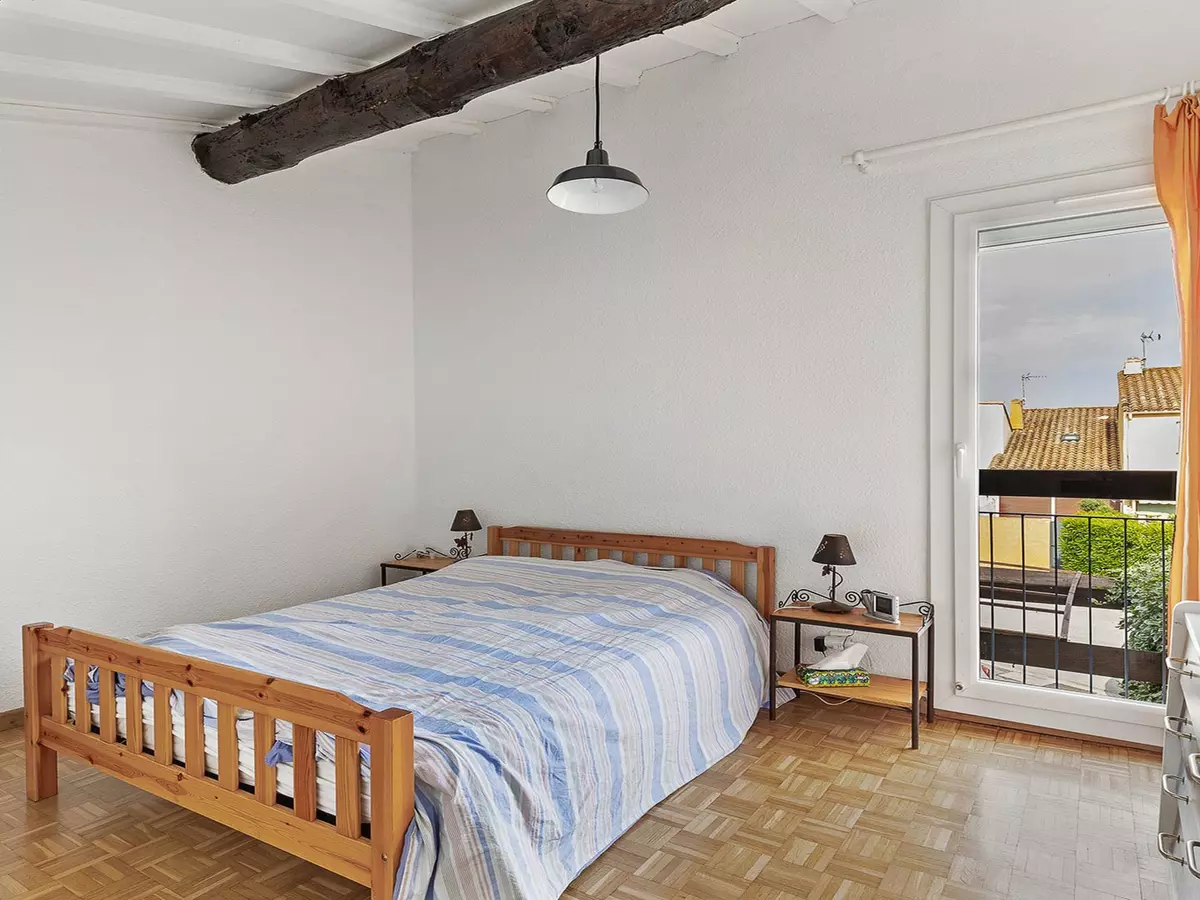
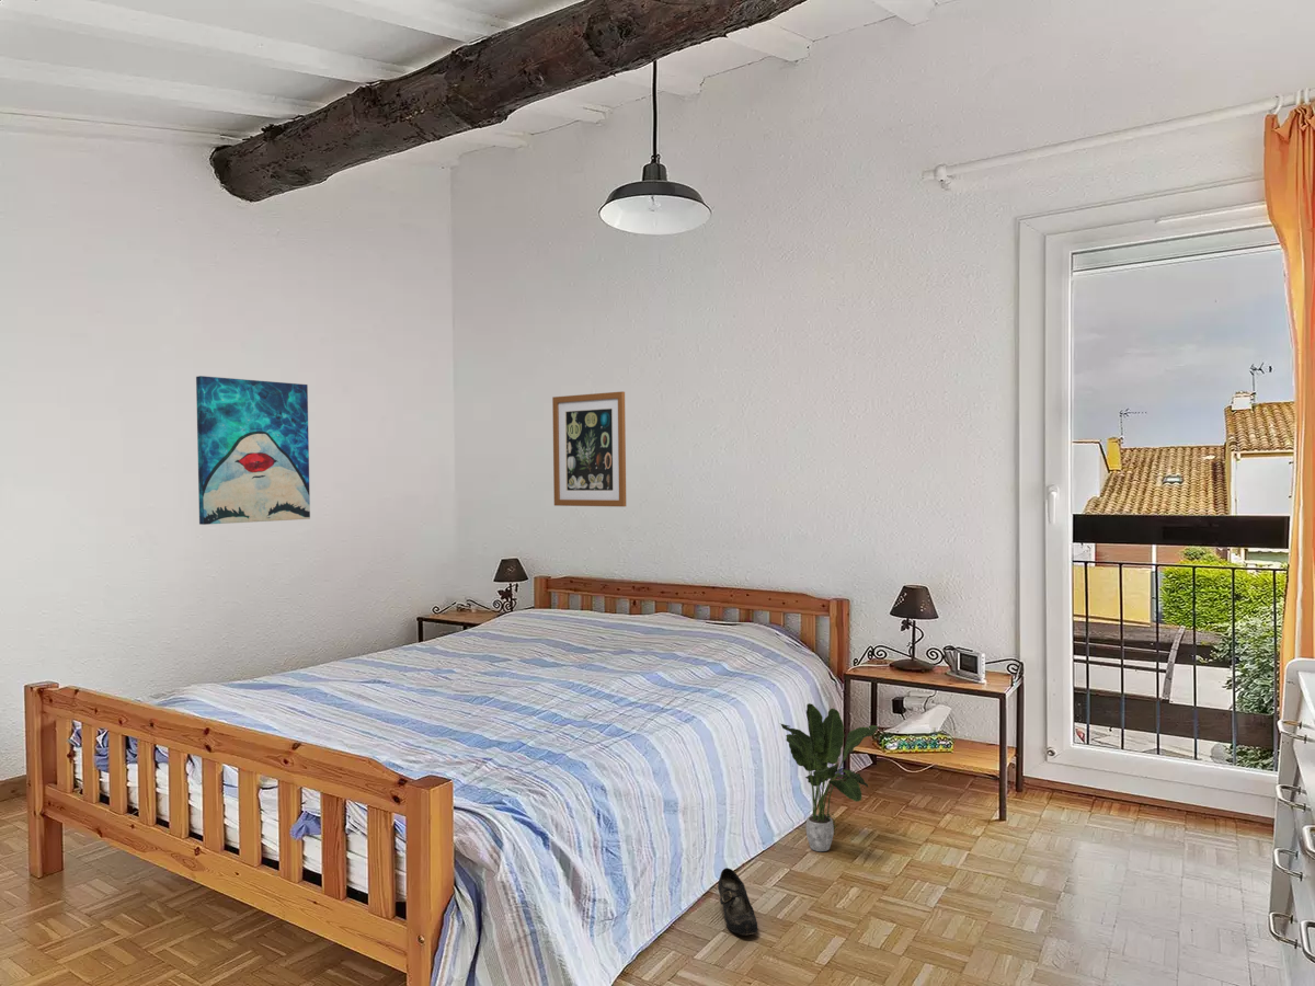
+ wall art [195,375,311,526]
+ wall art [551,390,627,507]
+ potted plant [779,702,879,852]
+ shoe [717,867,758,936]
